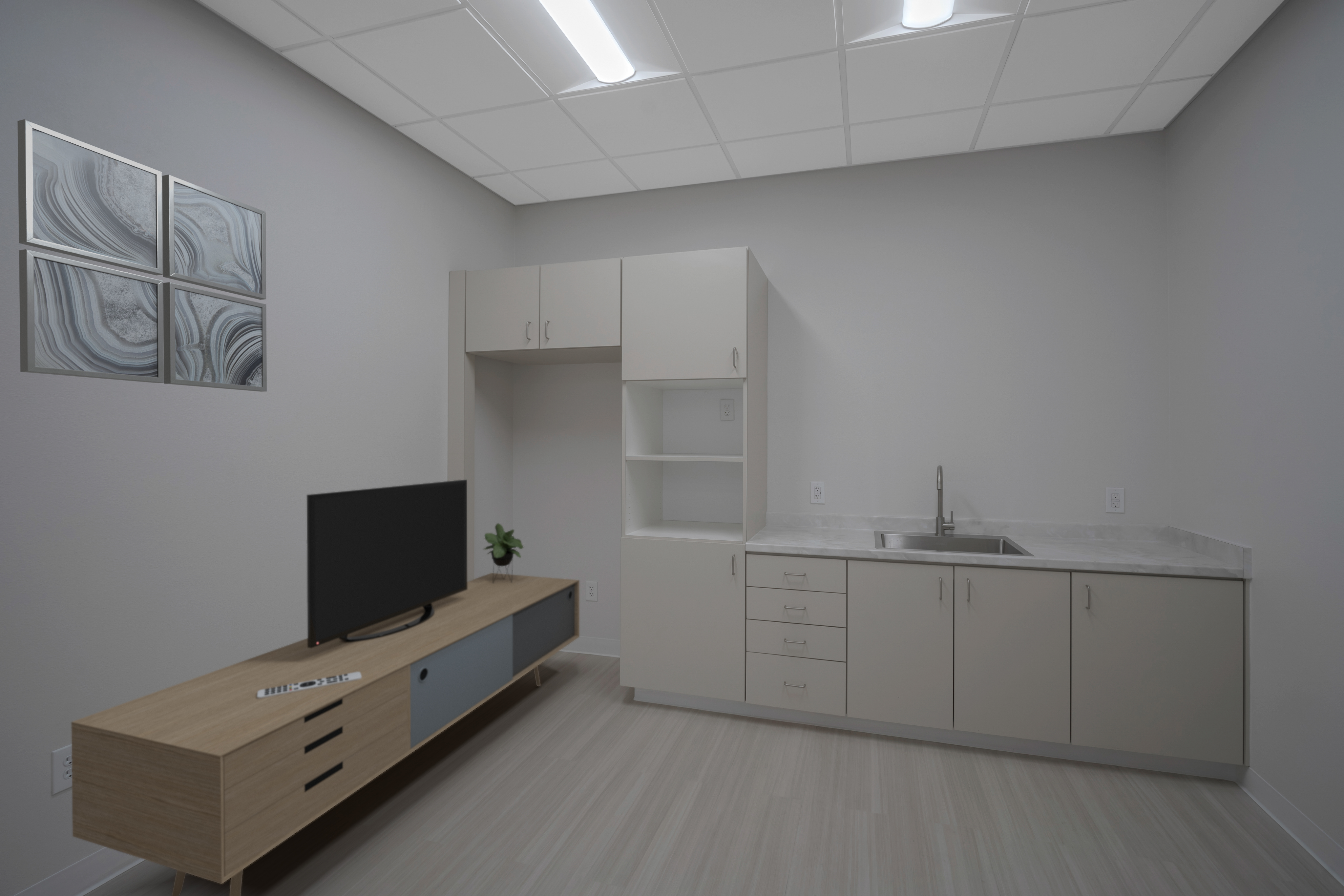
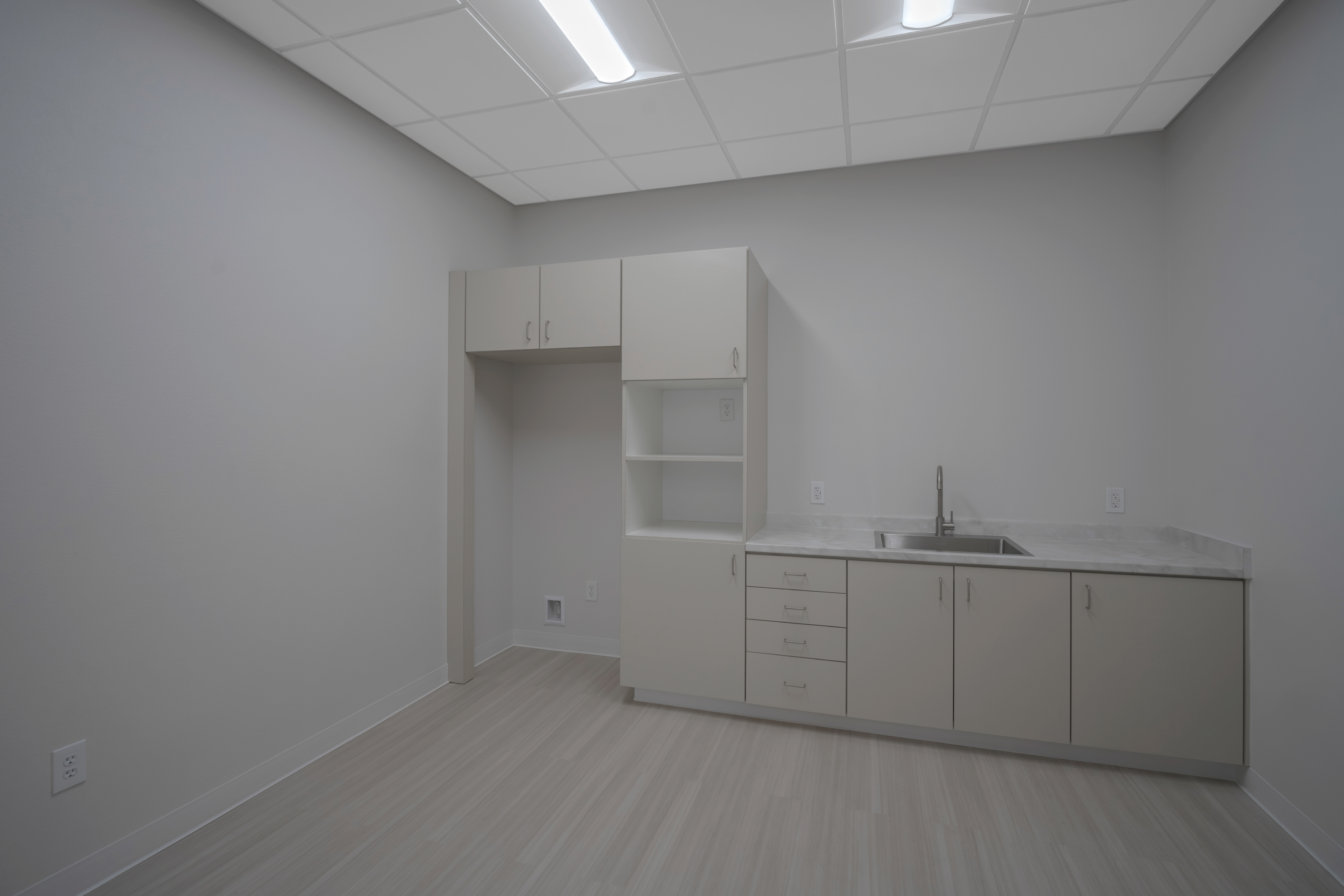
- media console [71,479,580,896]
- wall art [17,119,267,392]
